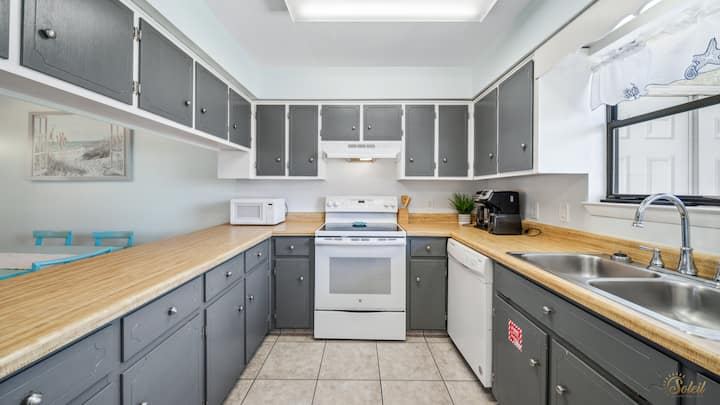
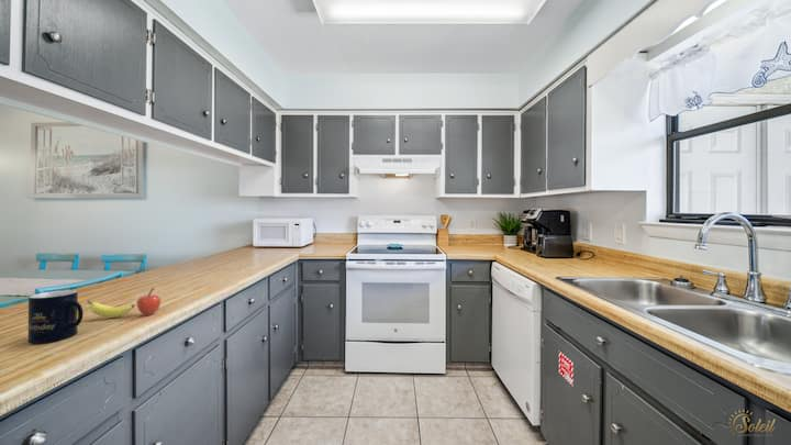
+ mug [27,289,85,345]
+ fruit [86,287,161,319]
